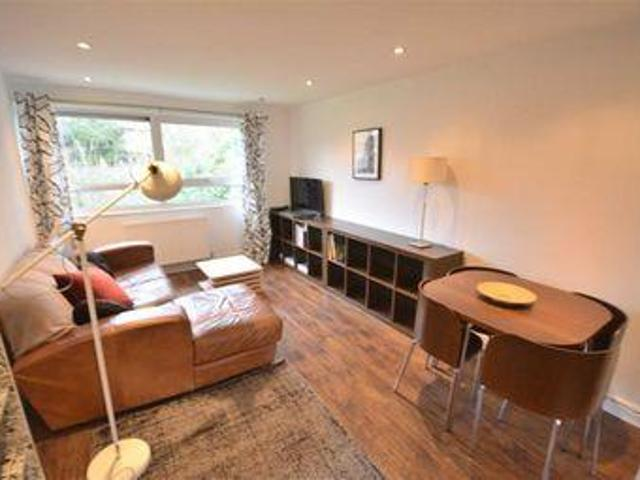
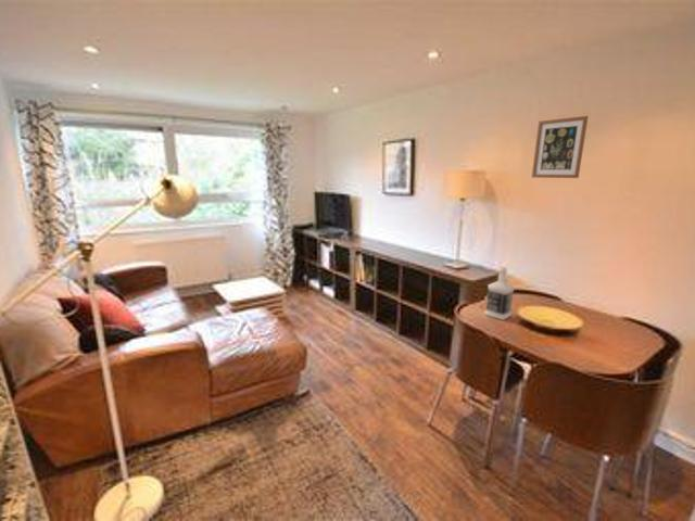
+ wall art [531,115,590,179]
+ bottle [484,266,516,321]
